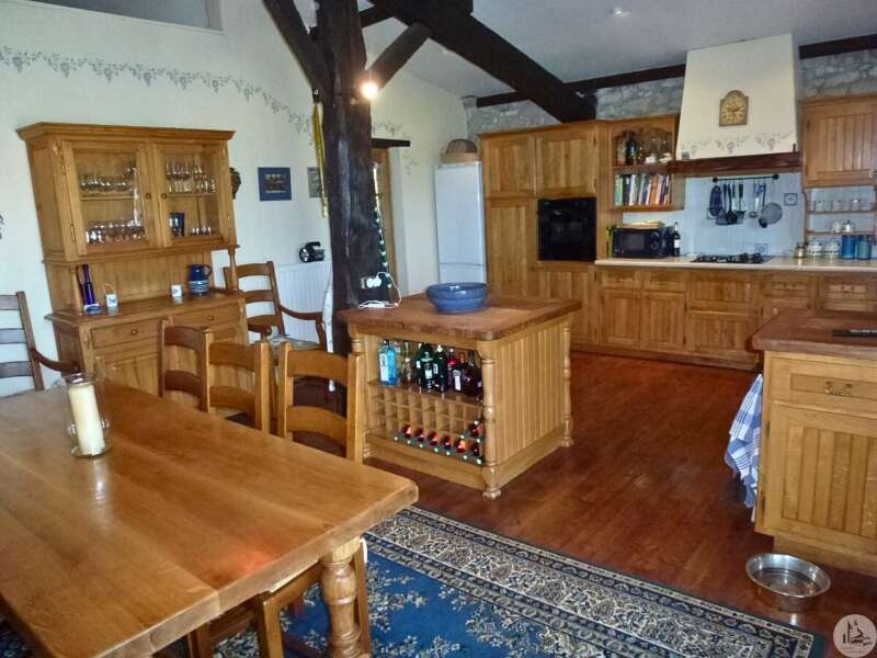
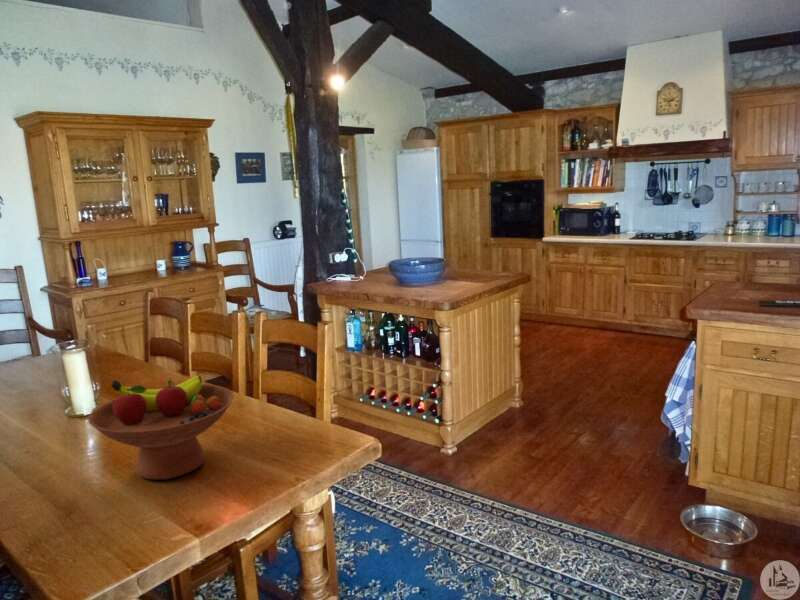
+ fruit bowl [88,375,235,481]
